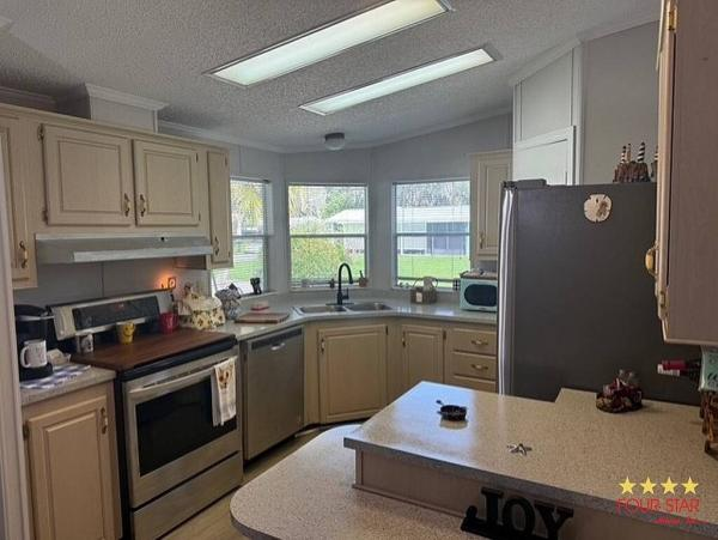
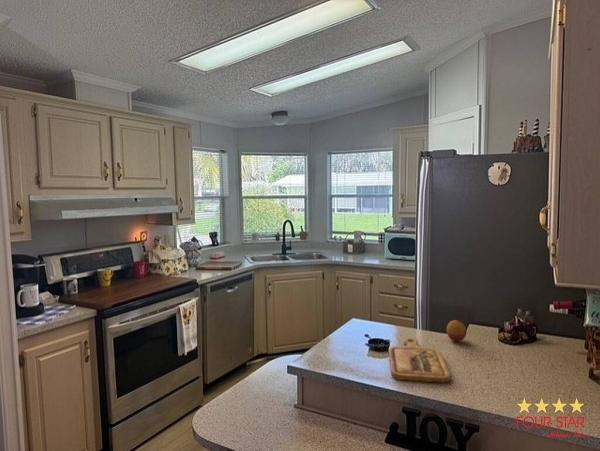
+ fruit [446,319,468,342]
+ cutting board [388,337,451,383]
